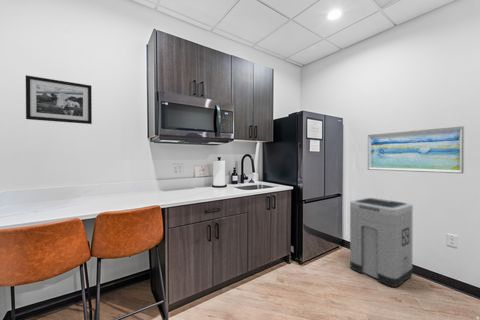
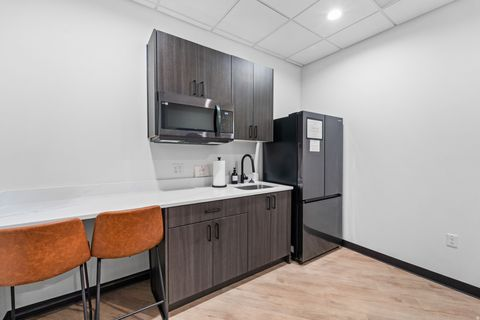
- picture frame [25,74,93,125]
- trash can [349,197,414,288]
- wall art [367,125,465,174]
